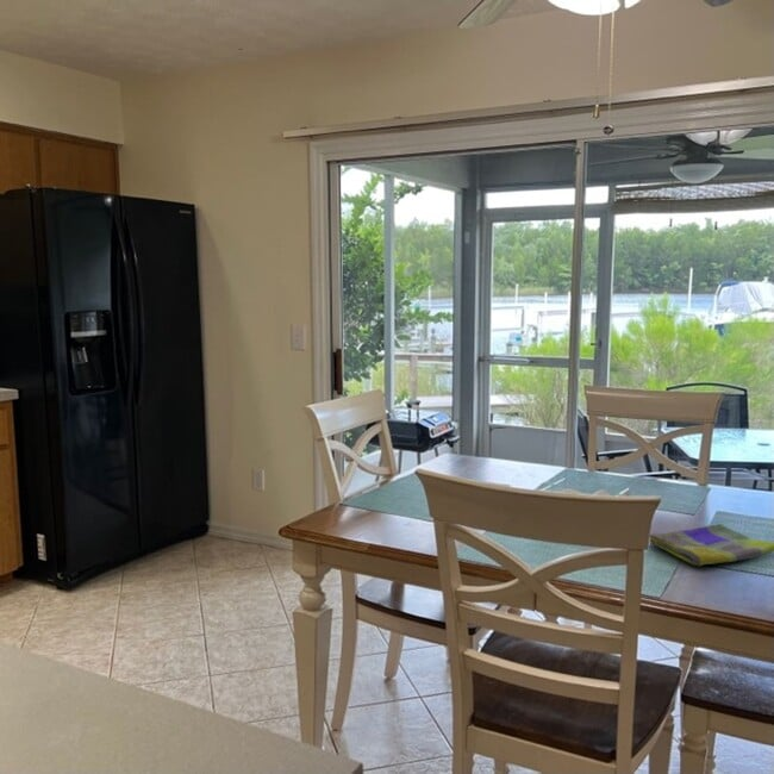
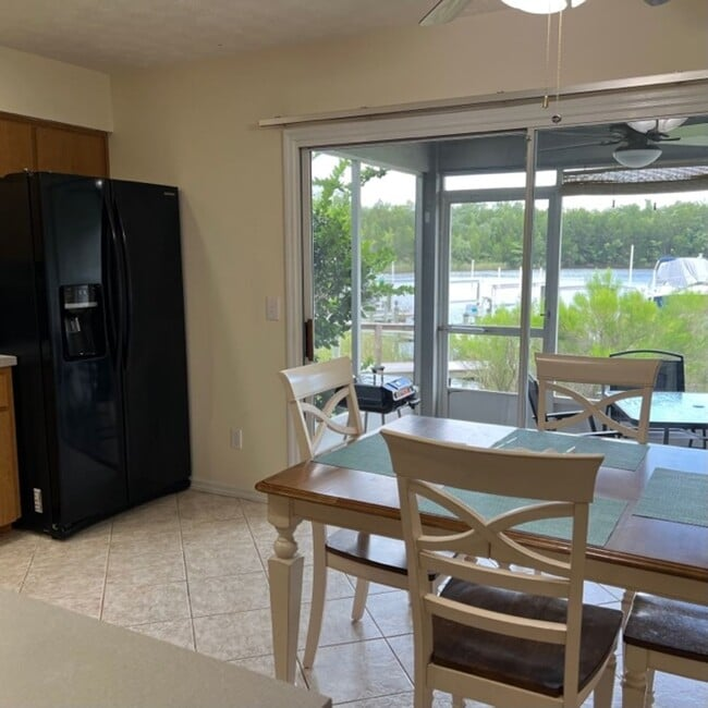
- dish towel [649,523,774,567]
